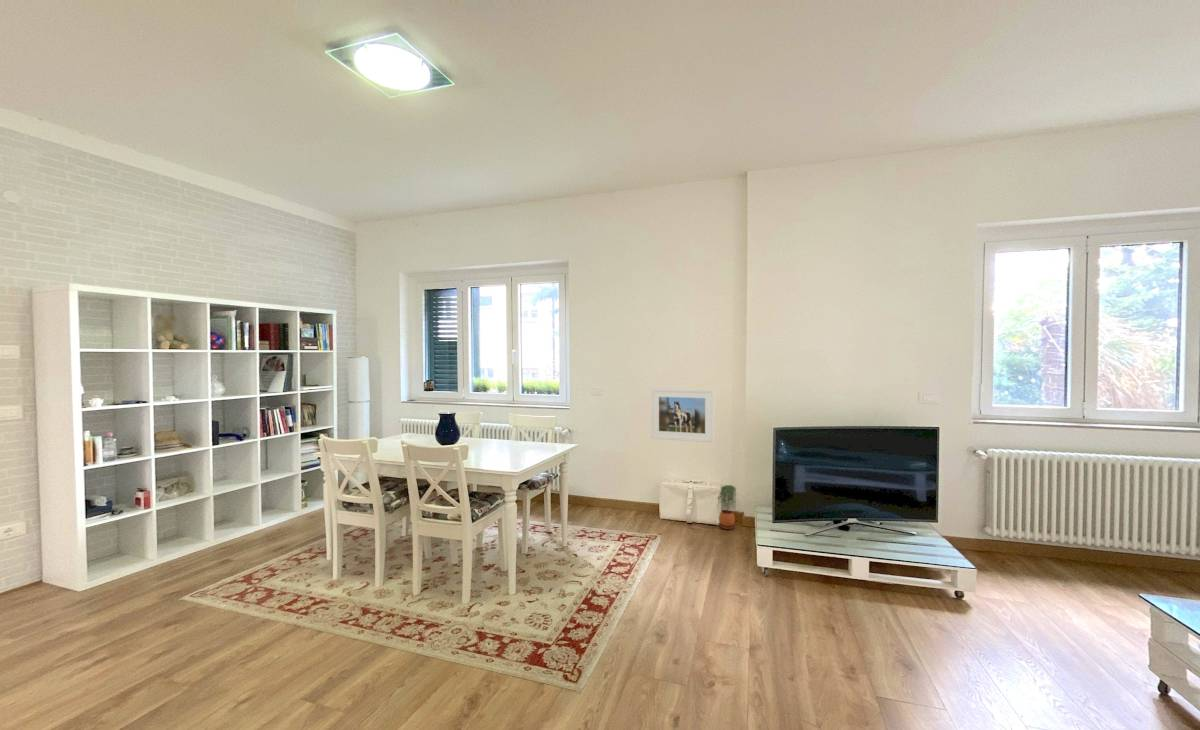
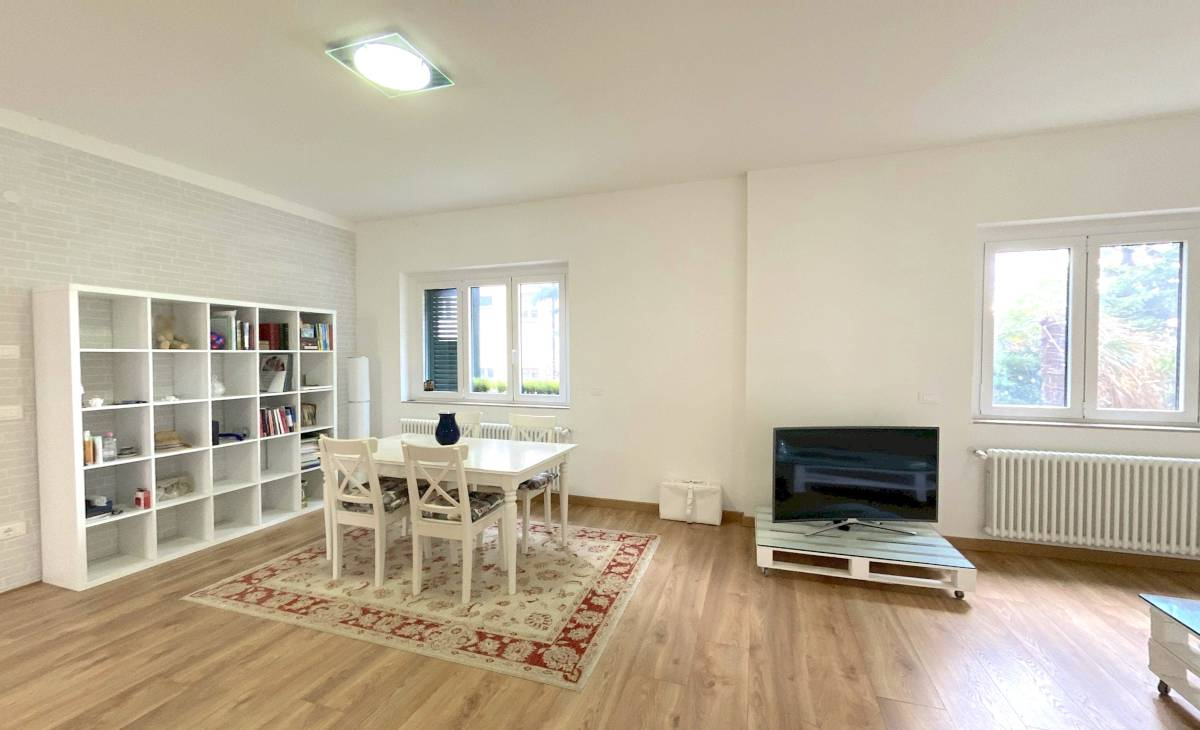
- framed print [650,387,715,443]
- potted plant [716,484,737,530]
